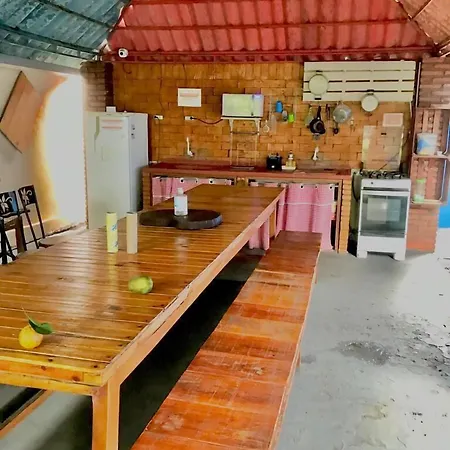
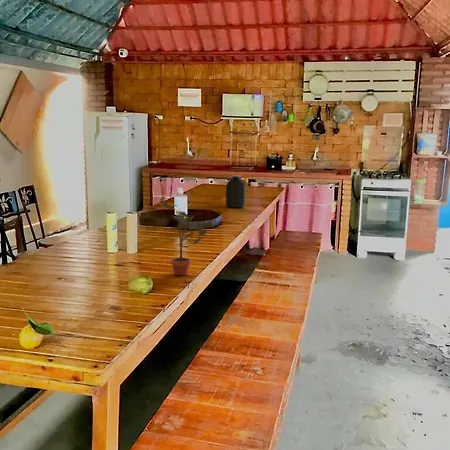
+ potted plant [158,200,208,276]
+ water jug [224,174,247,209]
